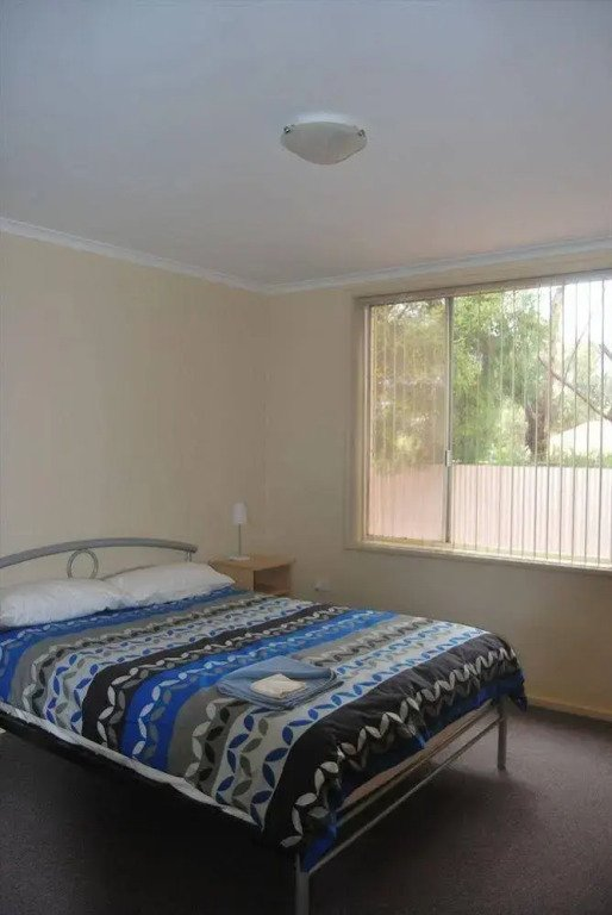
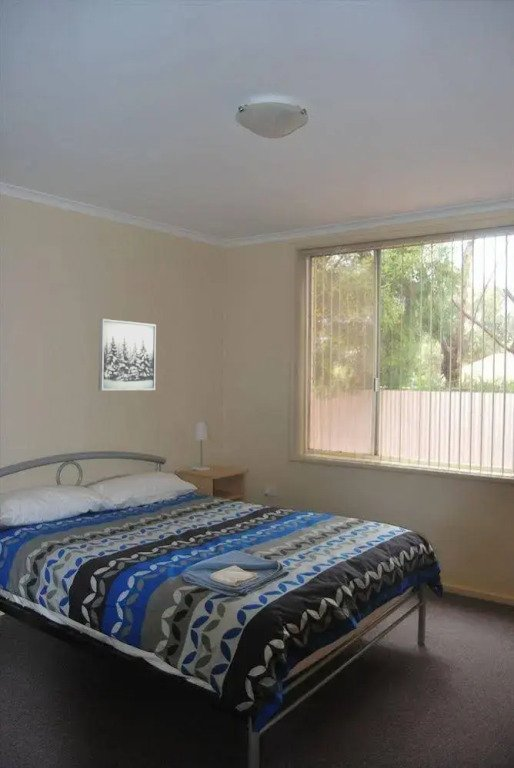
+ wall art [97,318,157,392]
